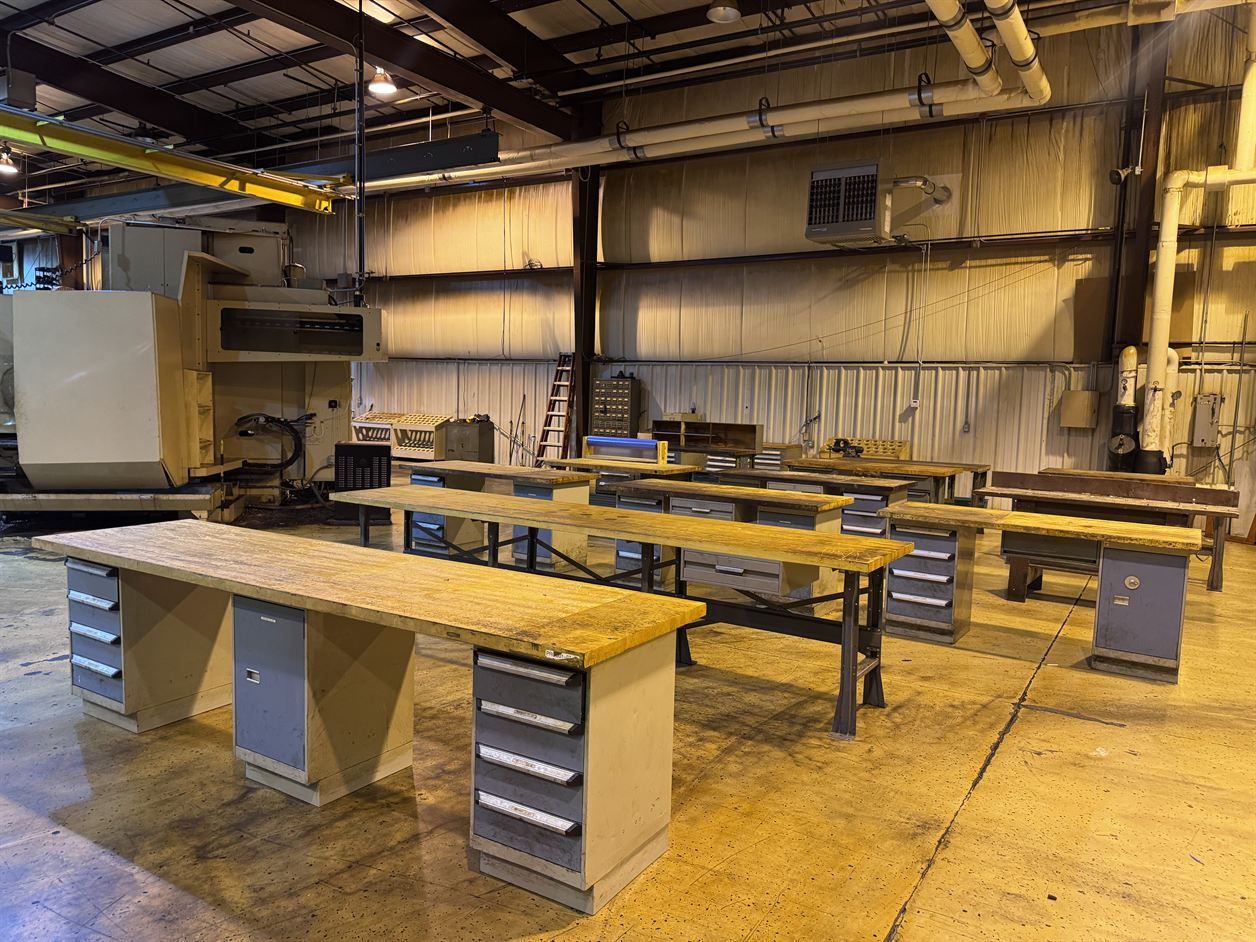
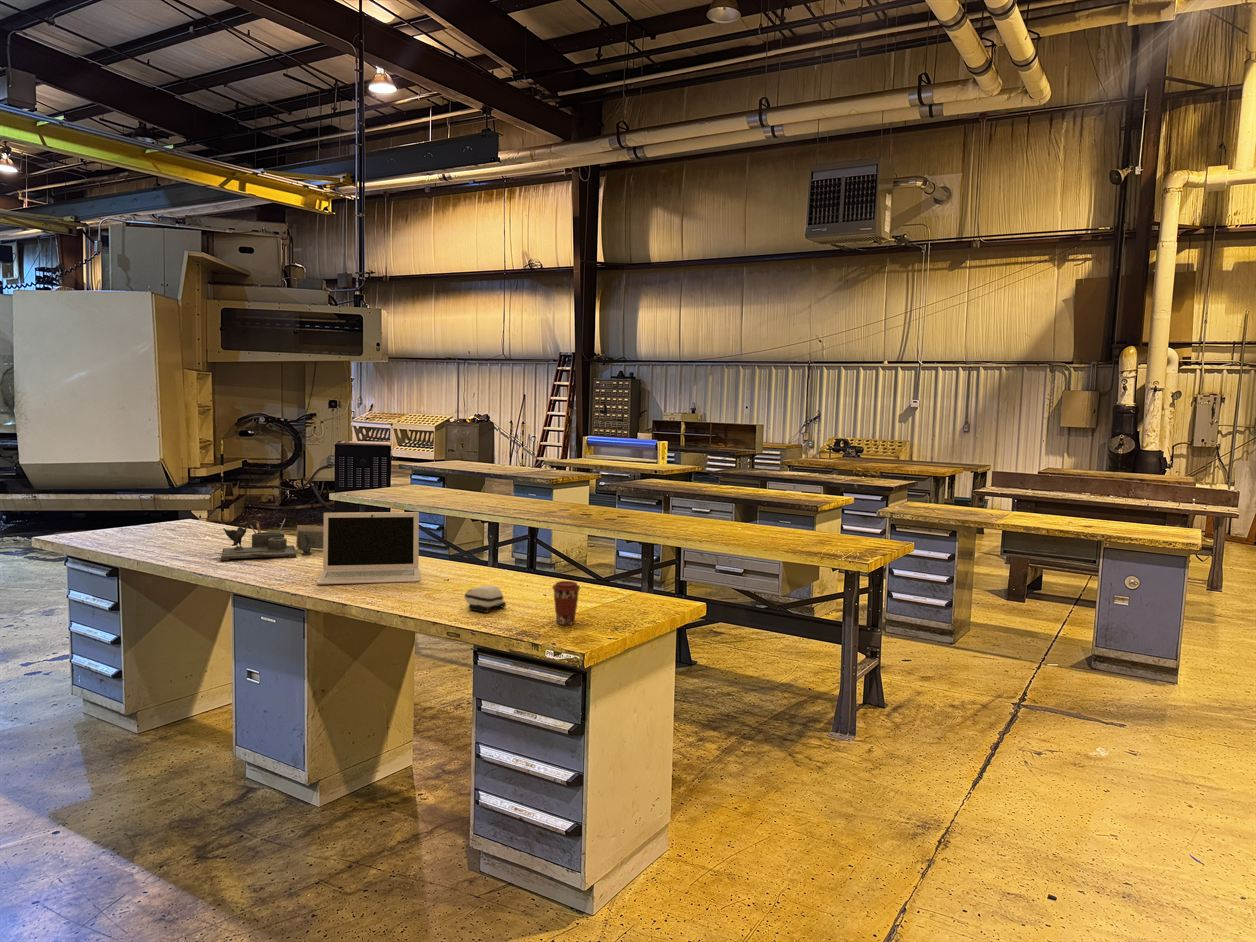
+ coffee cup [551,580,581,626]
+ desk organizer [213,516,324,561]
+ computer mouse [463,584,507,614]
+ laptop [316,511,421,585]
